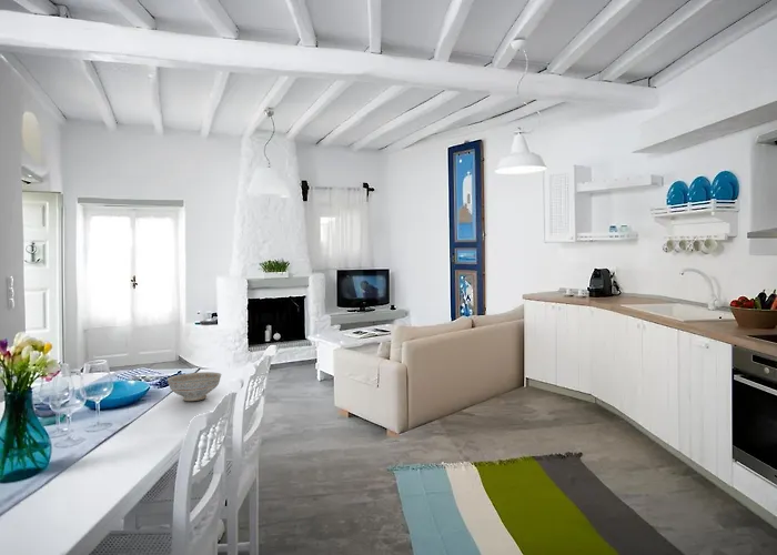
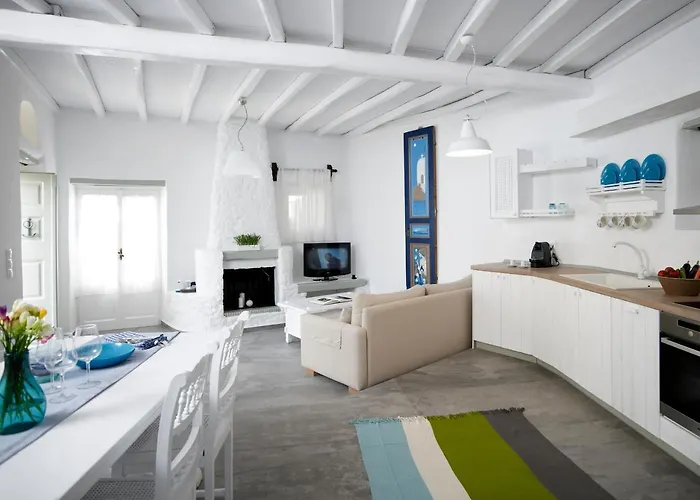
- decorative bowl [167,371,222,402]
